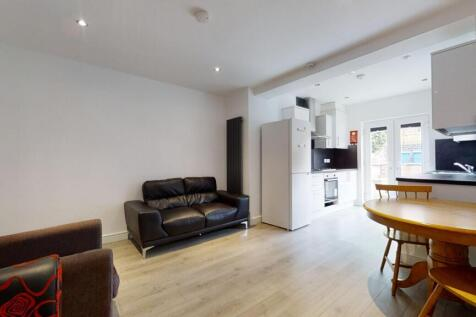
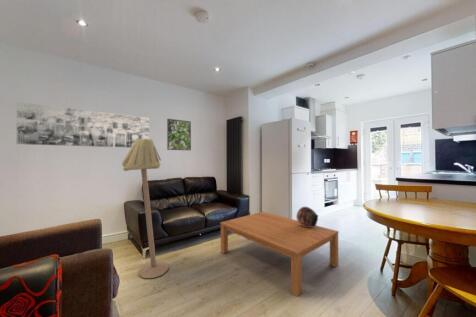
+ decorative sphere [295,206,320,227]
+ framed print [166,118,192,151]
+ wall art [16,101,150,149]
+ coffee table [219,211,340,298]
+ floor lamp [121,137,170,279]
